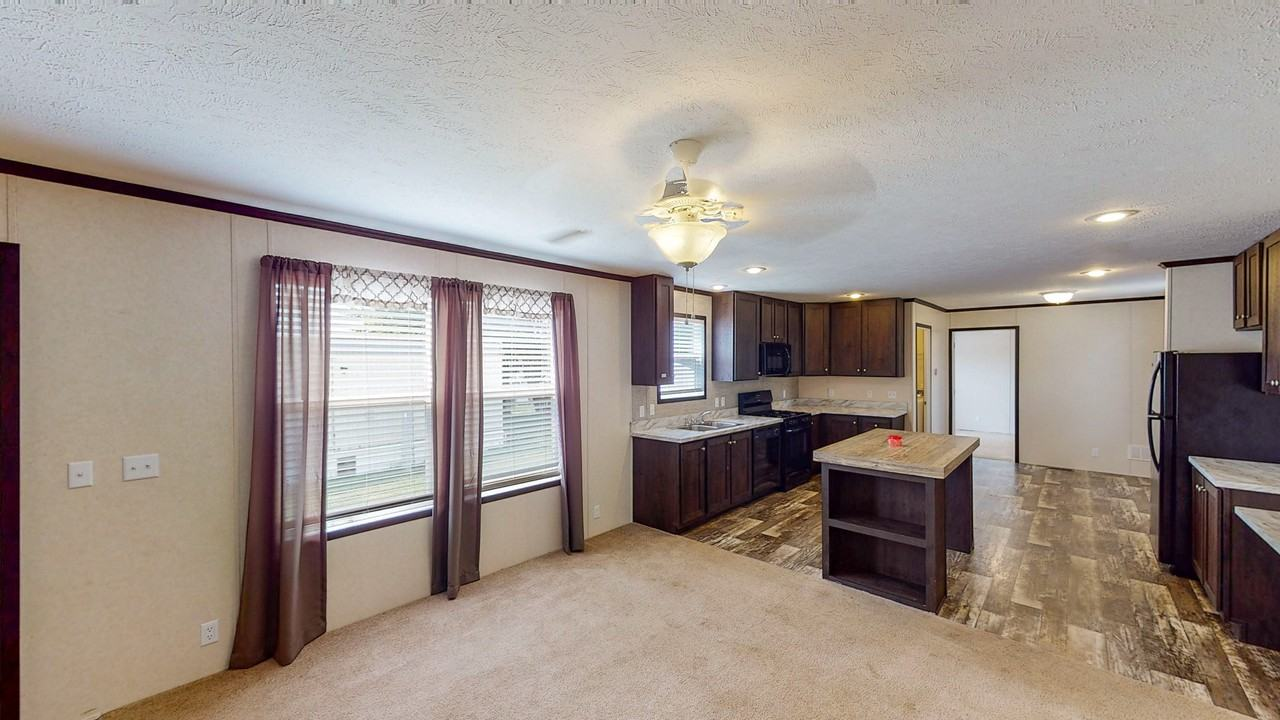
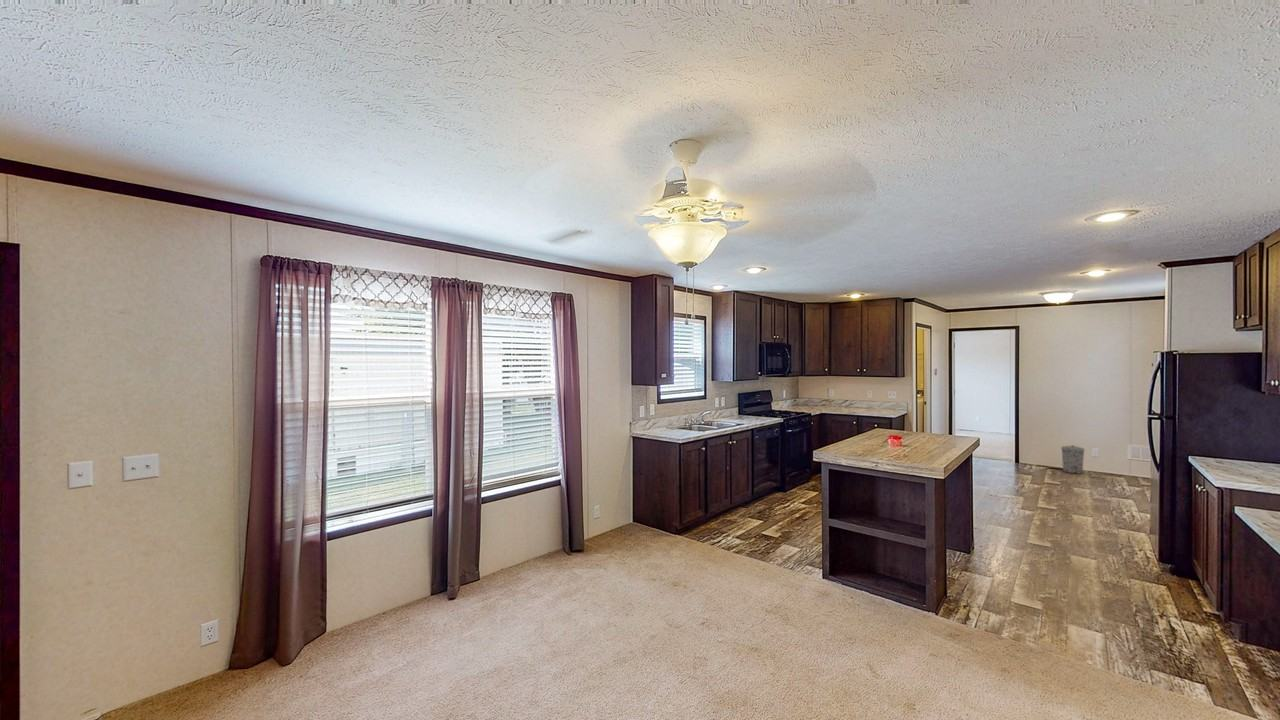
+ trash can [1060,444,1086,475]
